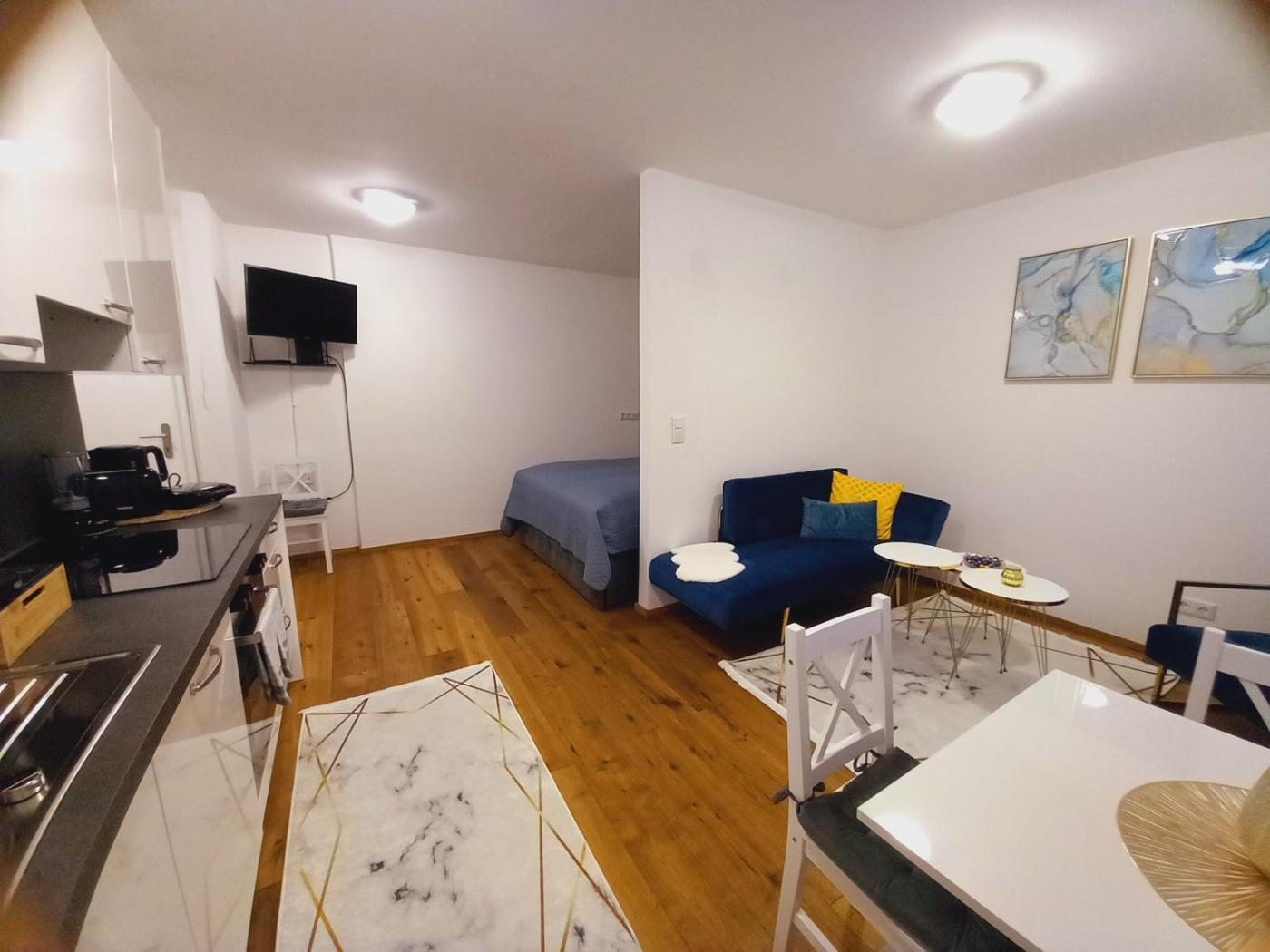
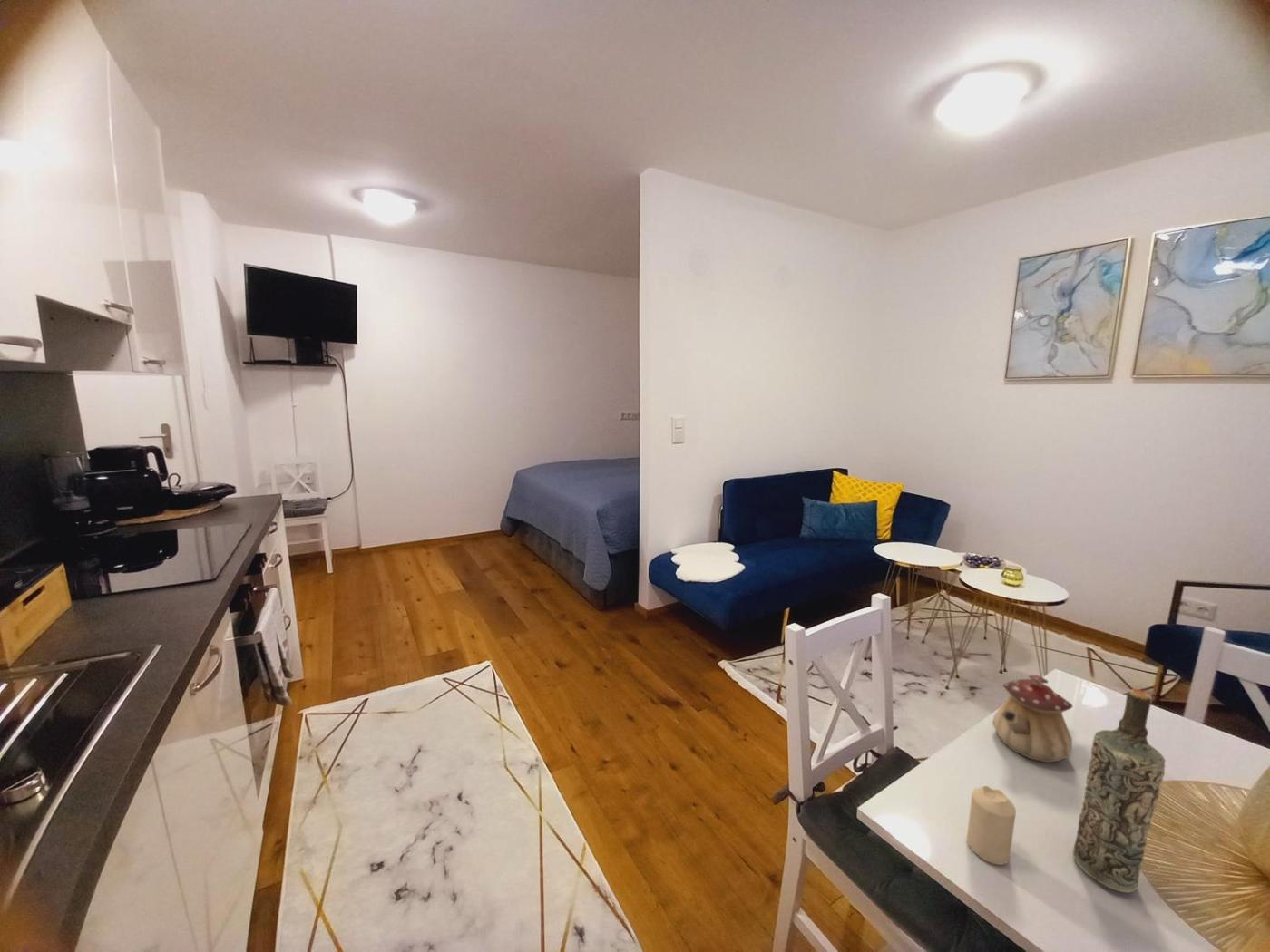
+ bottle [1072,688,1167,894]
+ teapot [992,675,1074,763]
+ candle [966,785,1017,866]
